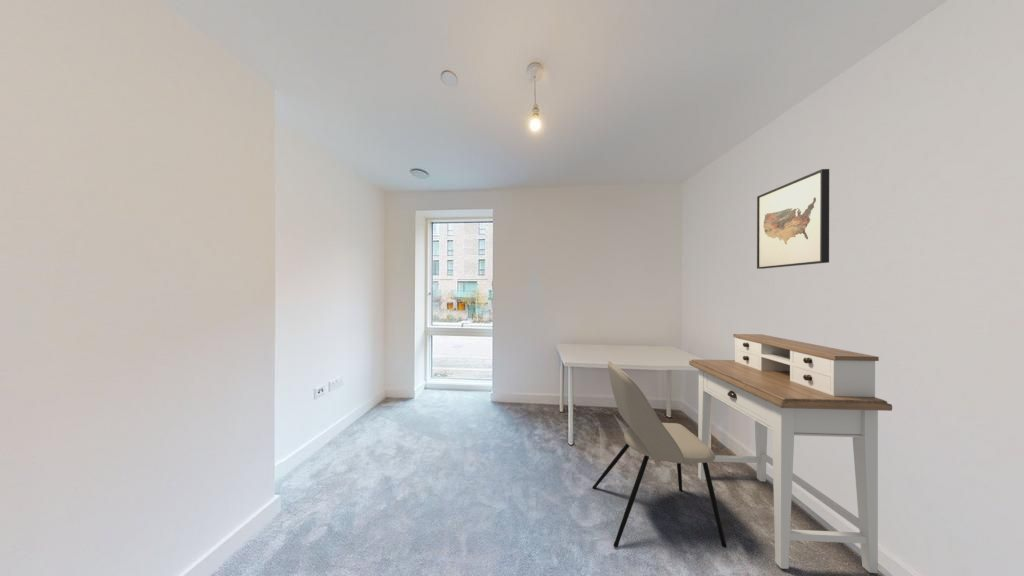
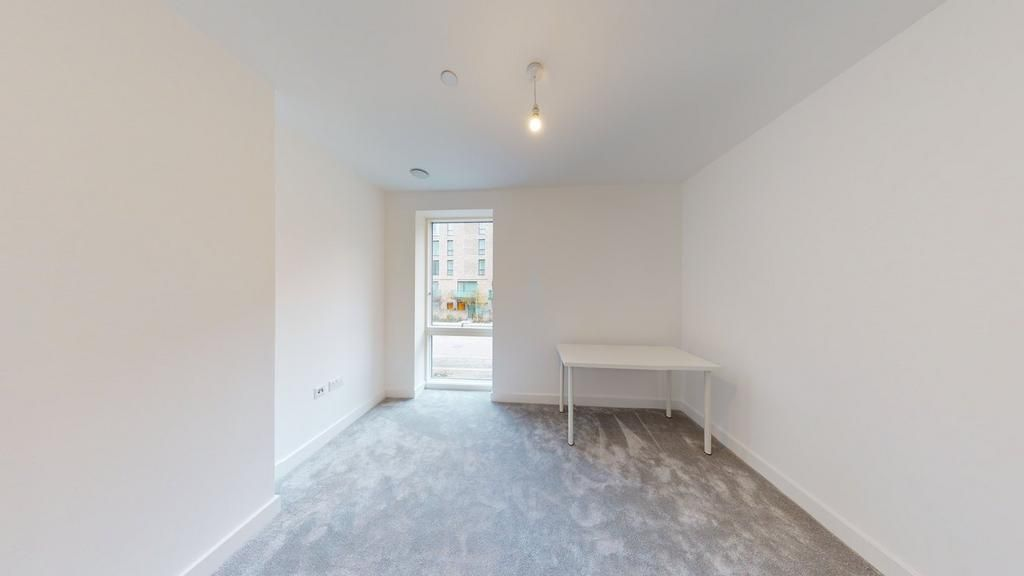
- dining chair [591,360,728,549]
- desk [688,333,893,574]
- wall art [756,168,830,270]
